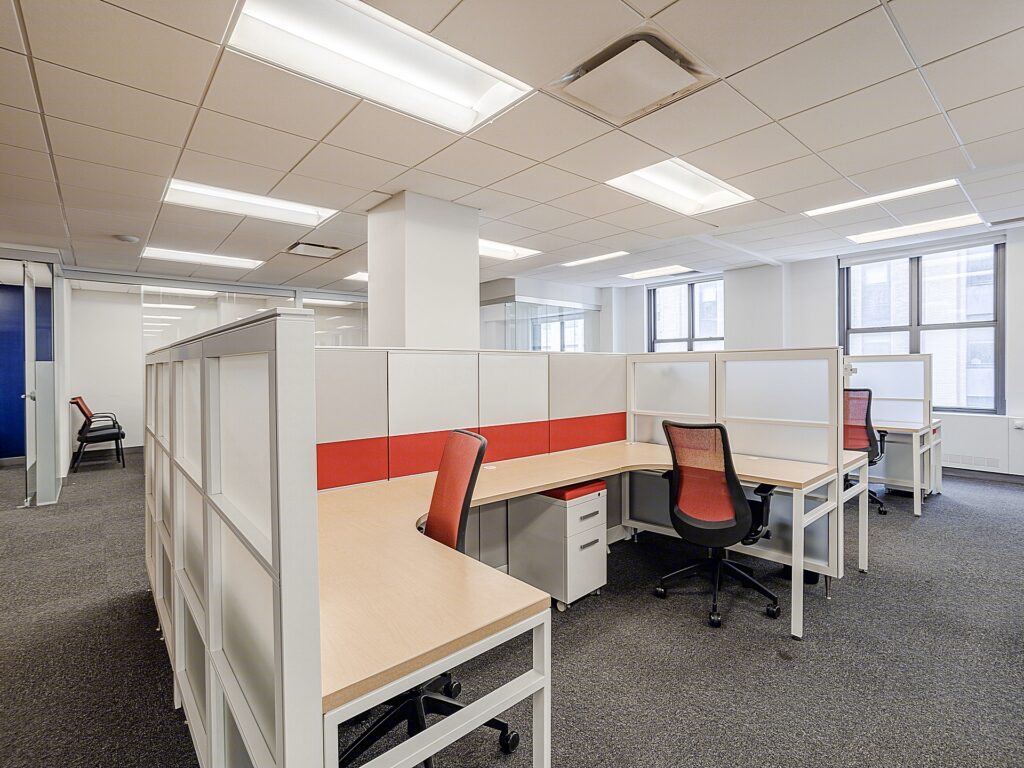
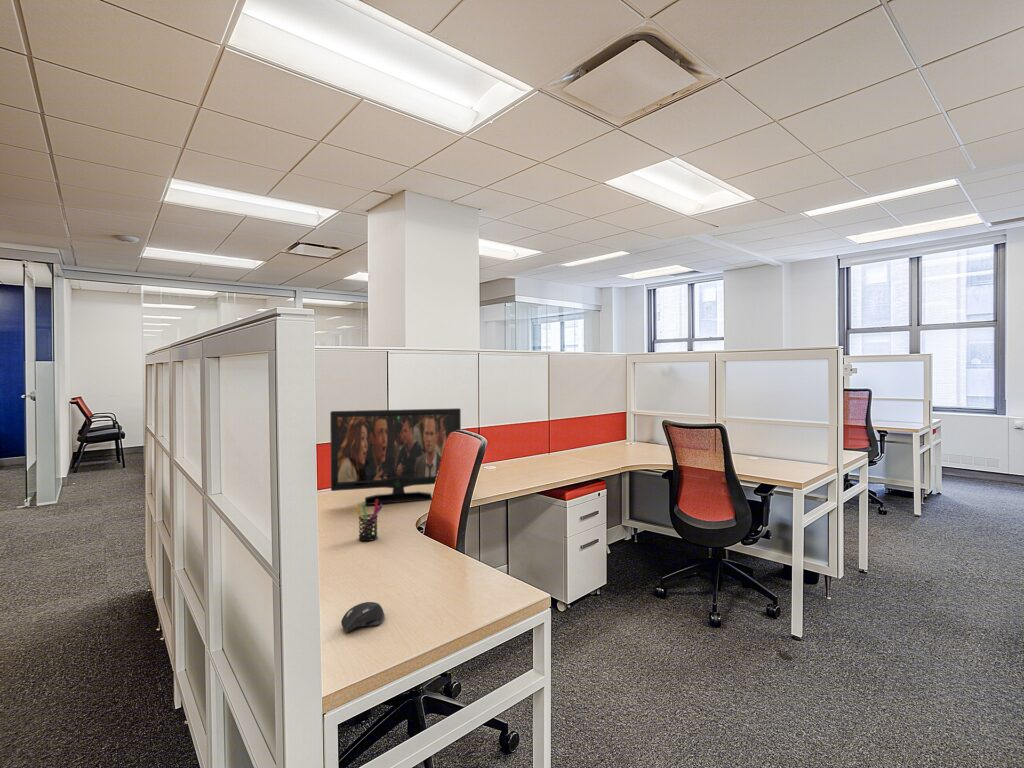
+ pen holder [354,499,384,542]
+ flat panel tv [329,407,462,506]
+ computer mouse [340,601,386,634]
